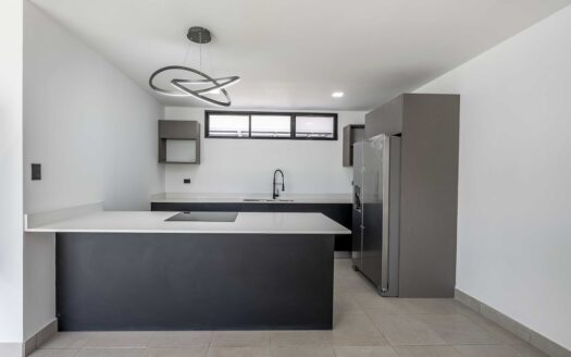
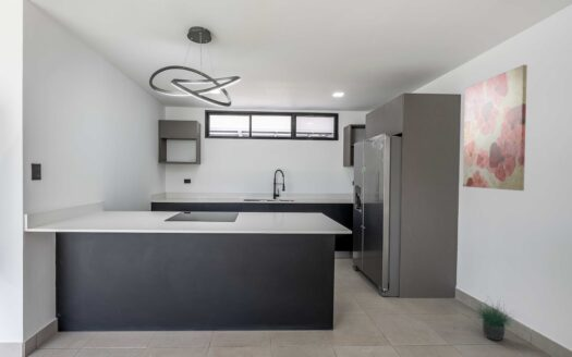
+ wall art [462,64,528,192]
+ potted plant [473,294,516,342]
